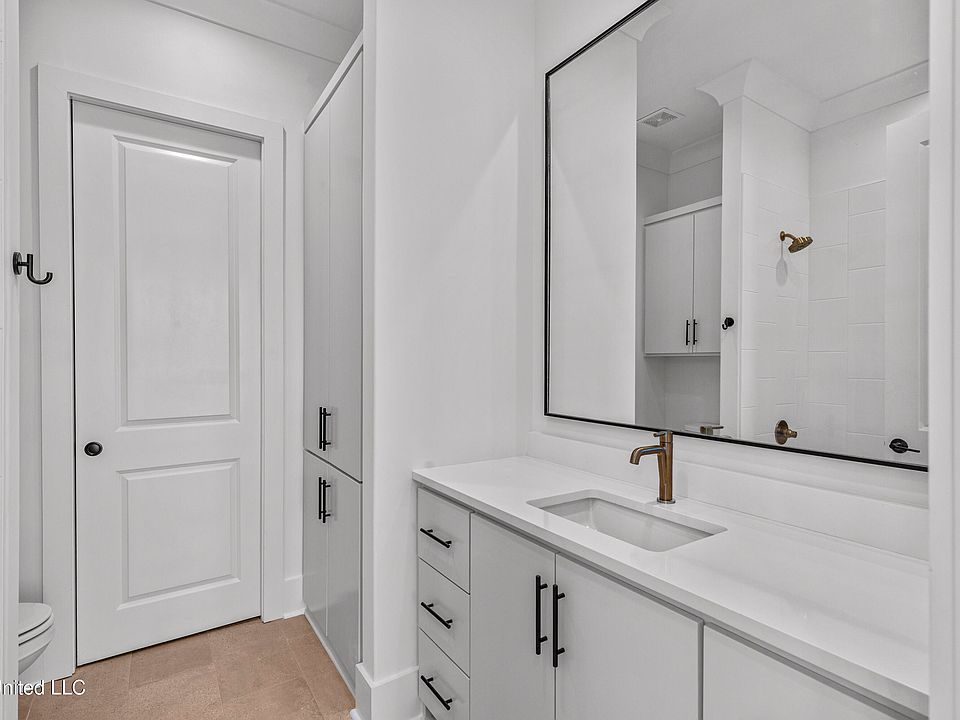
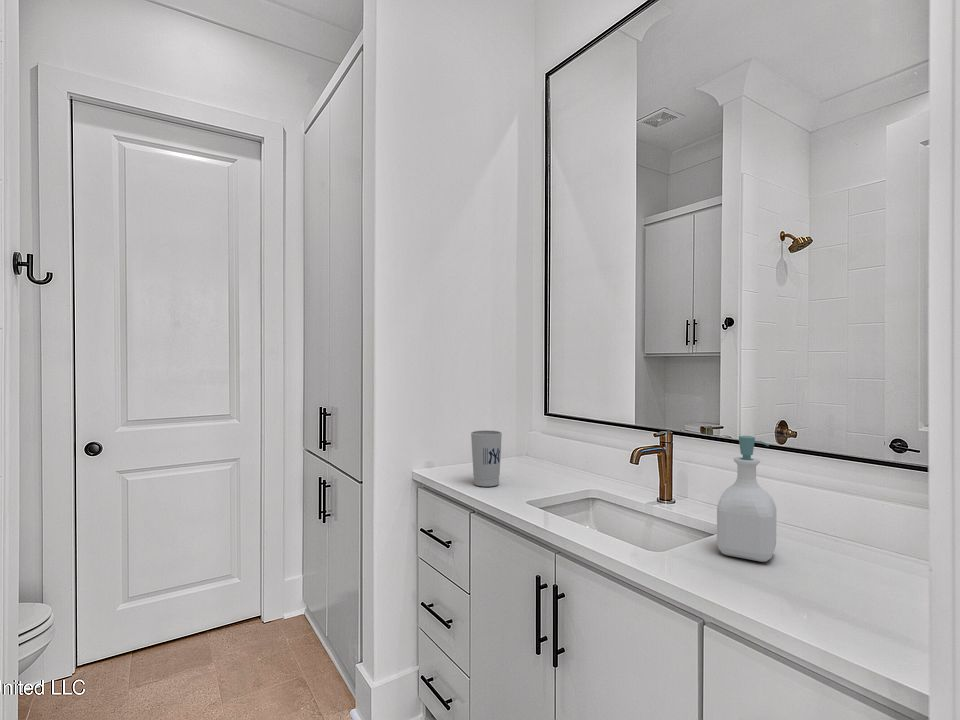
+ soap bottle [716,435,777,562]
+ cup [470,429,503,488]
